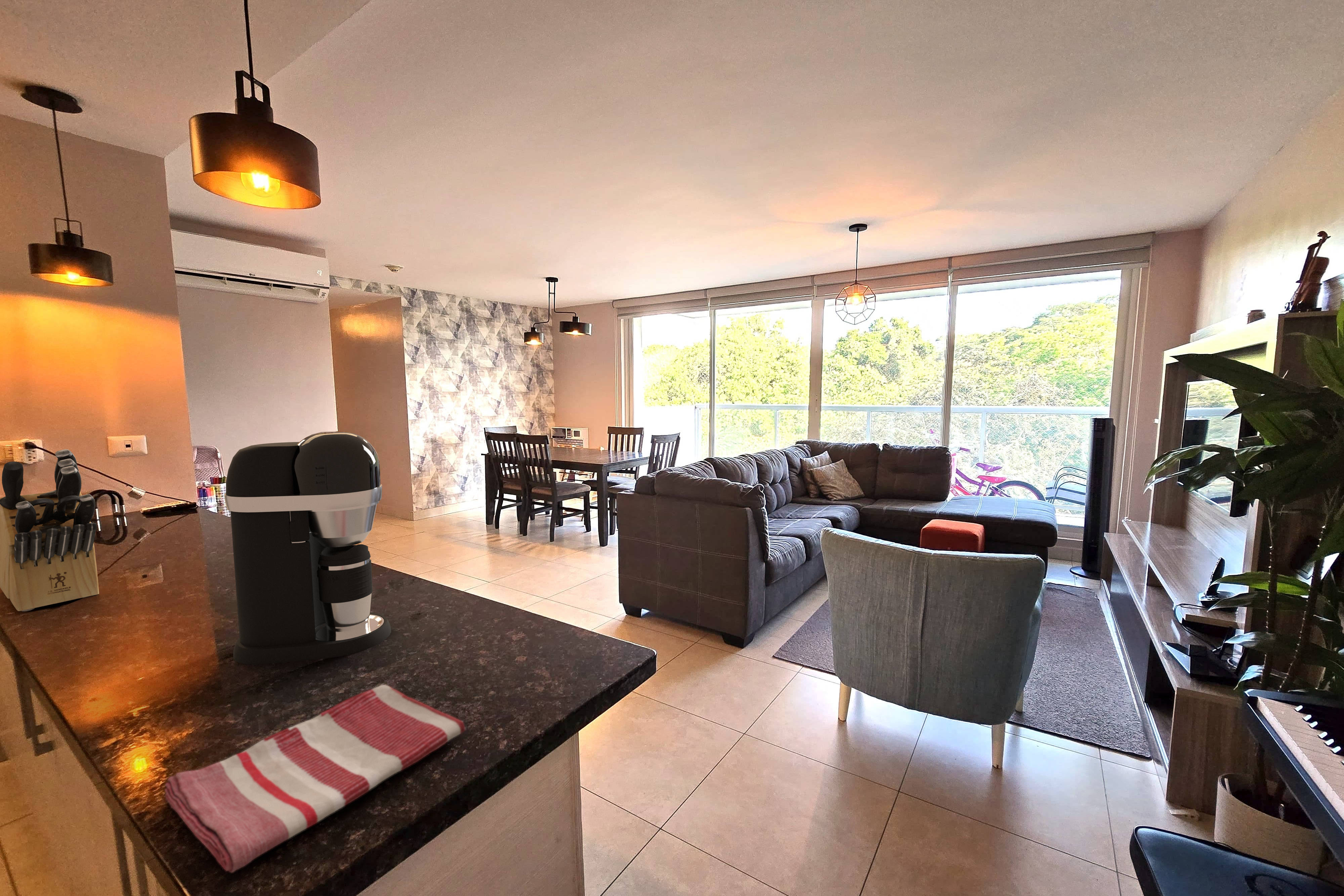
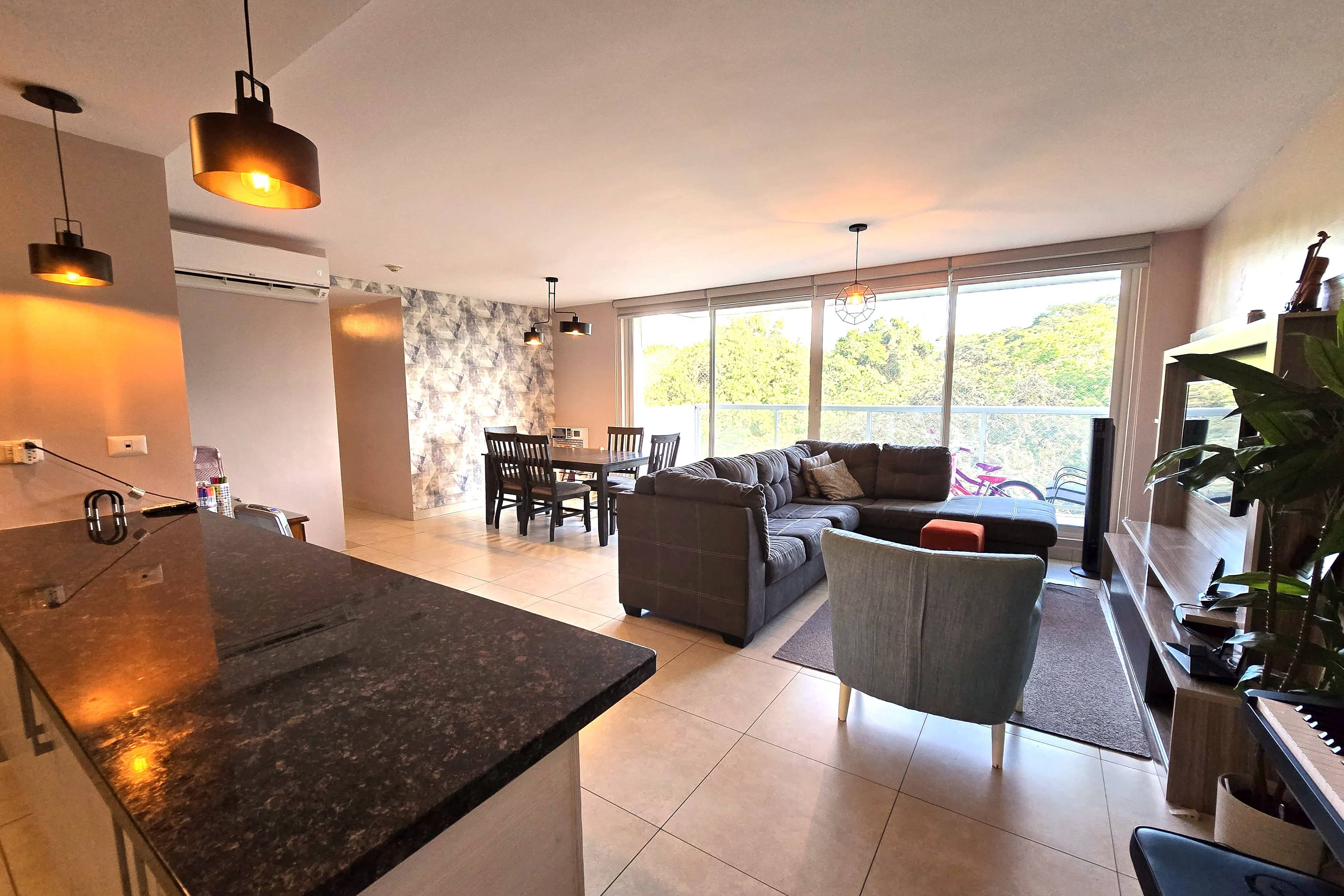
- dish towel [165,684,466,873]
- coffee maker [224,431,391,665]
- knife block [0,449,99,612]
